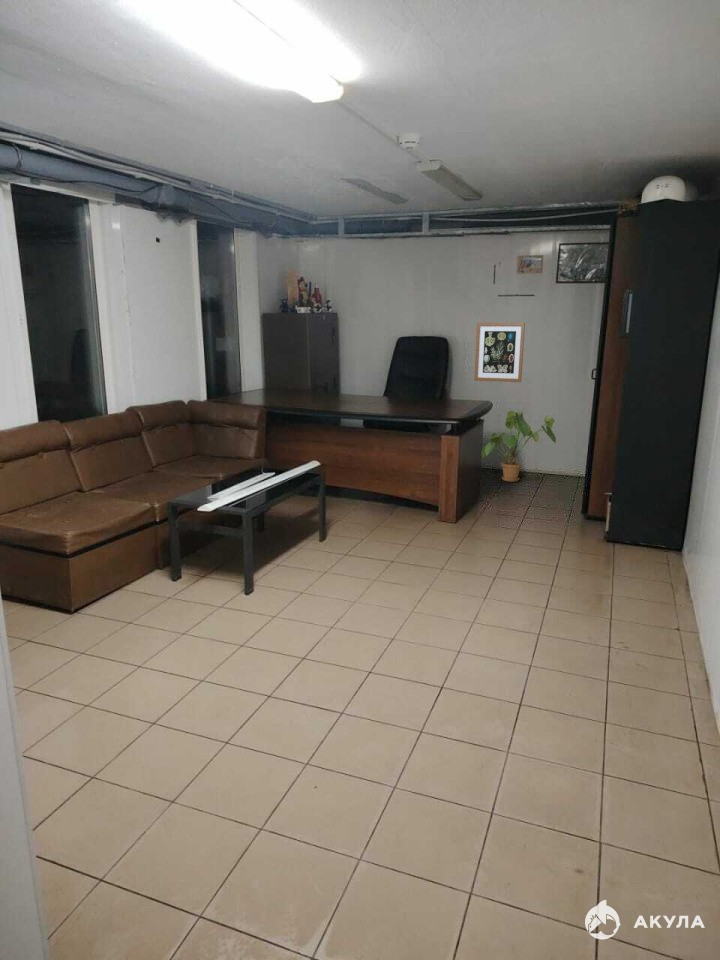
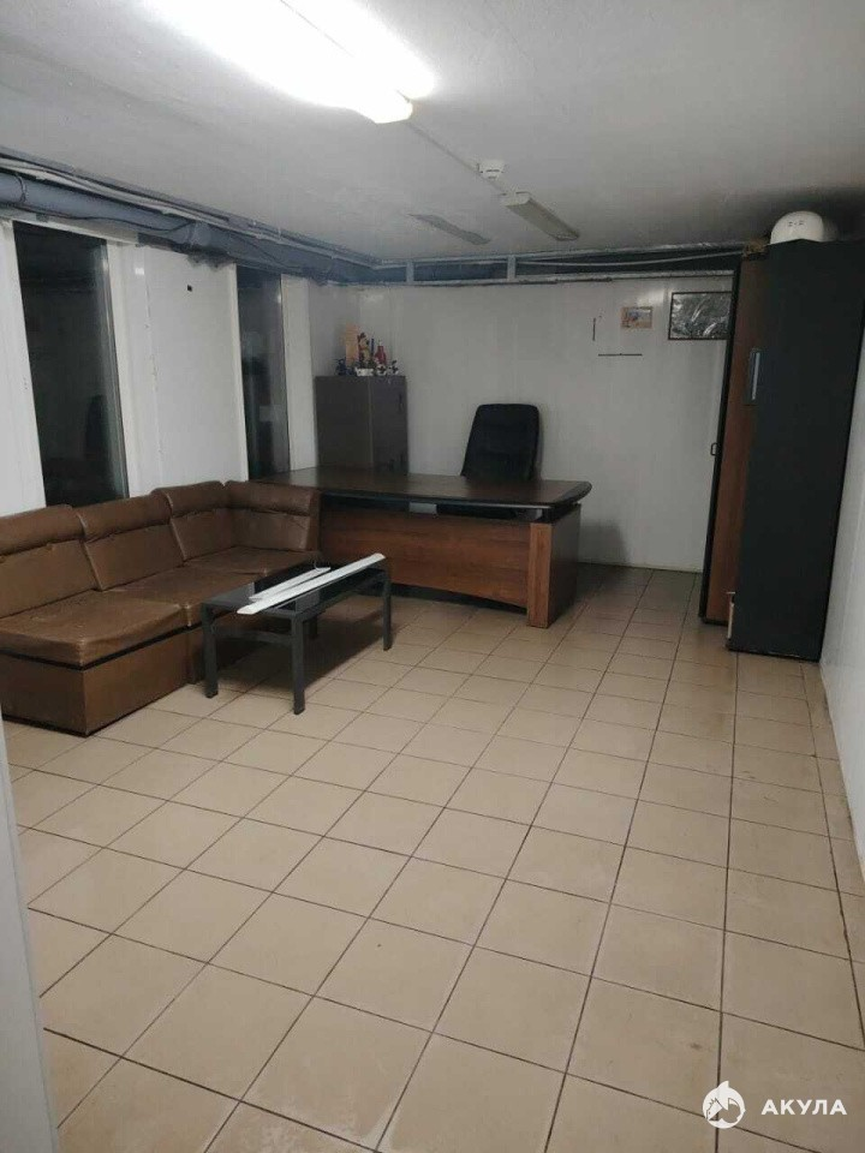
- wall art [473,322,526,383]
- house plant [481,410,557,483]
